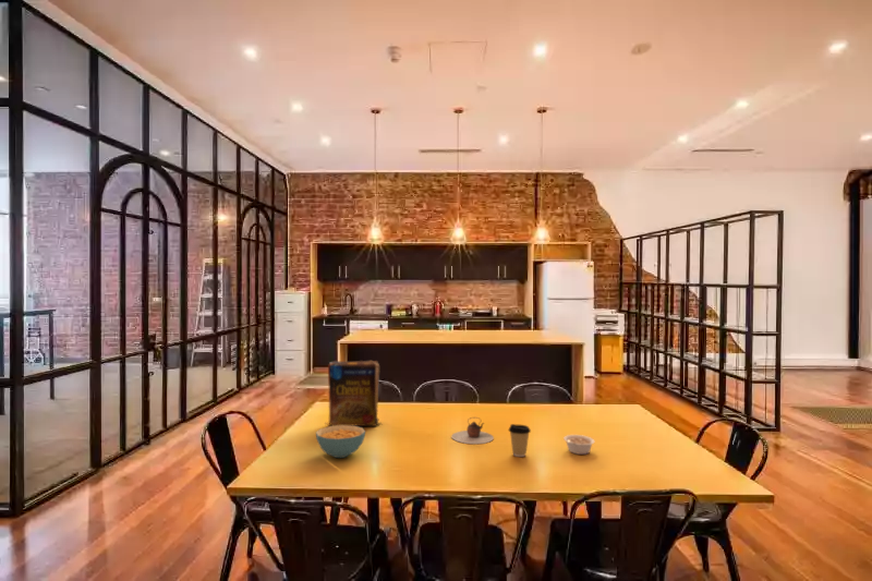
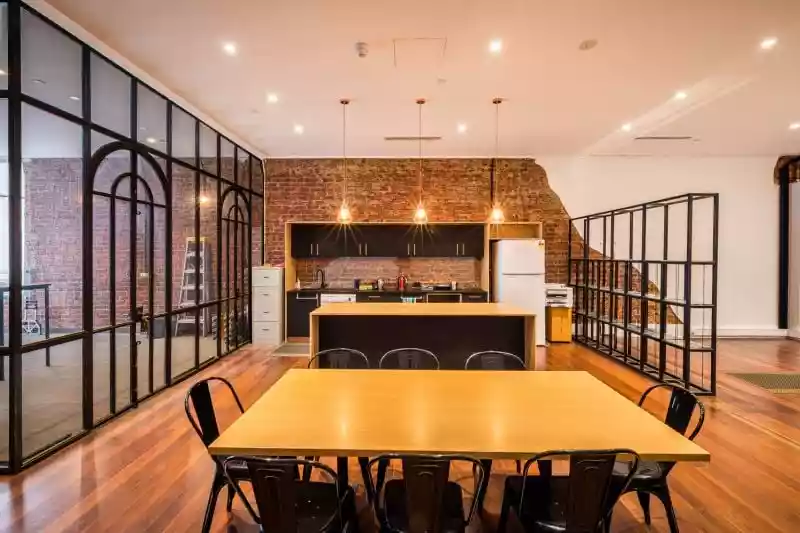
- coffee cup [508,423,532,458]
- teapot [450,416,495,445]
- cereal bowl [315,425,366,459]
- cereal box [324,360,384,427]
- legume [562,434,595,456]
